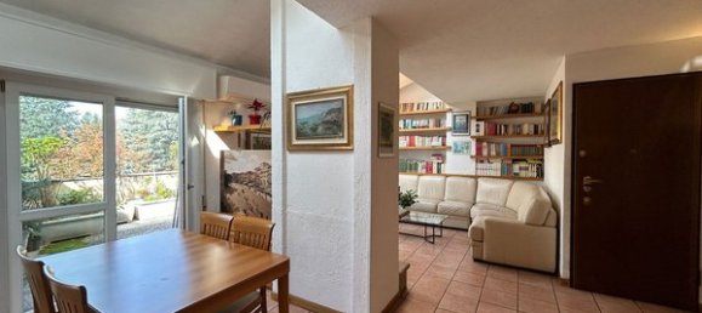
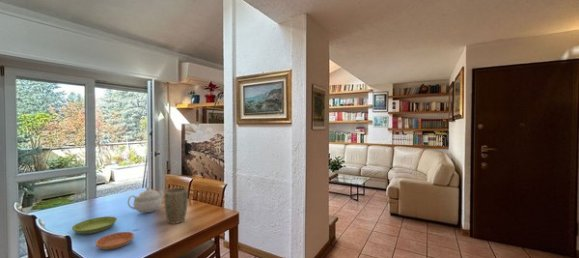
+ saucer [71,215,118,235]
+ teapot [127,186,165,214]
+ plant pot [163,186,189,225]
+ saucer [94,231,135,251]
